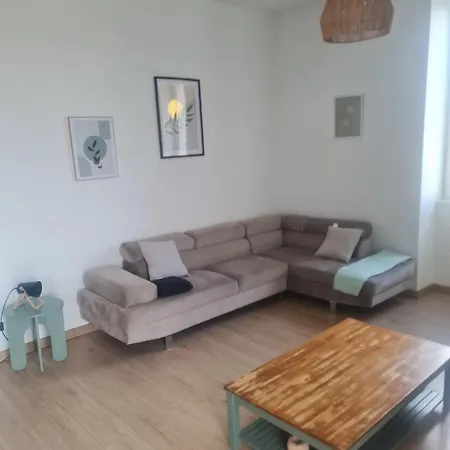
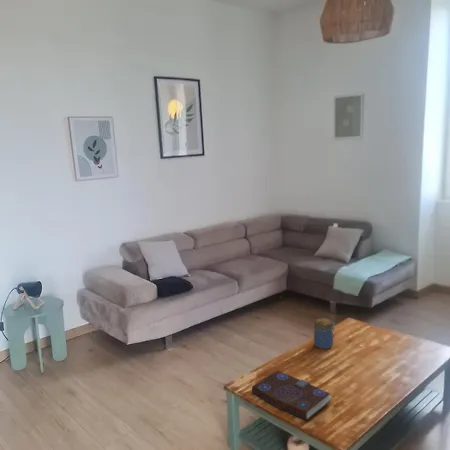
+ book [250,369,333,421]
+ jar [313,317,336,350]
